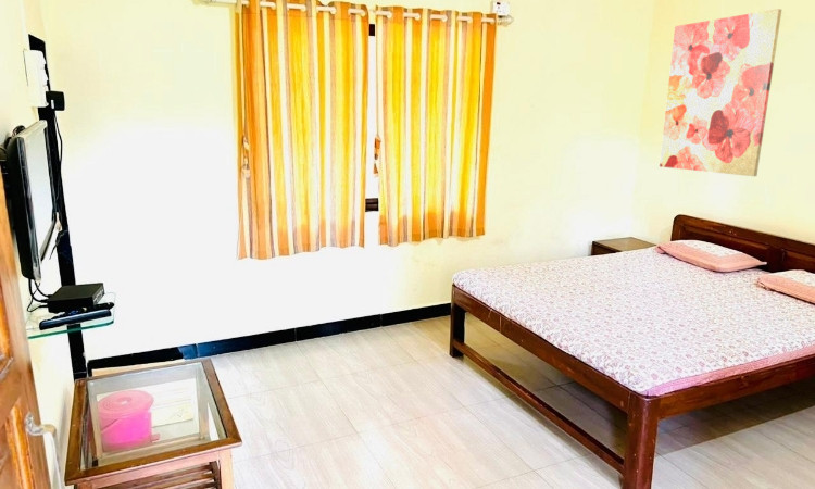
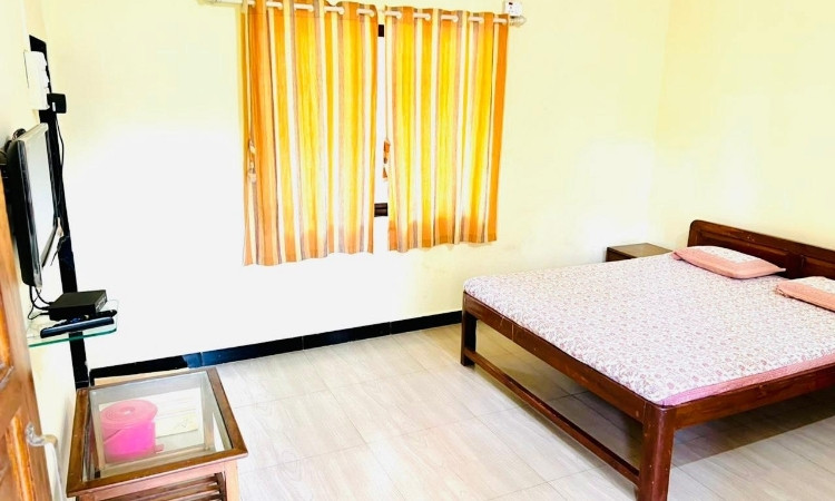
- wall art [659,8,782,177]
